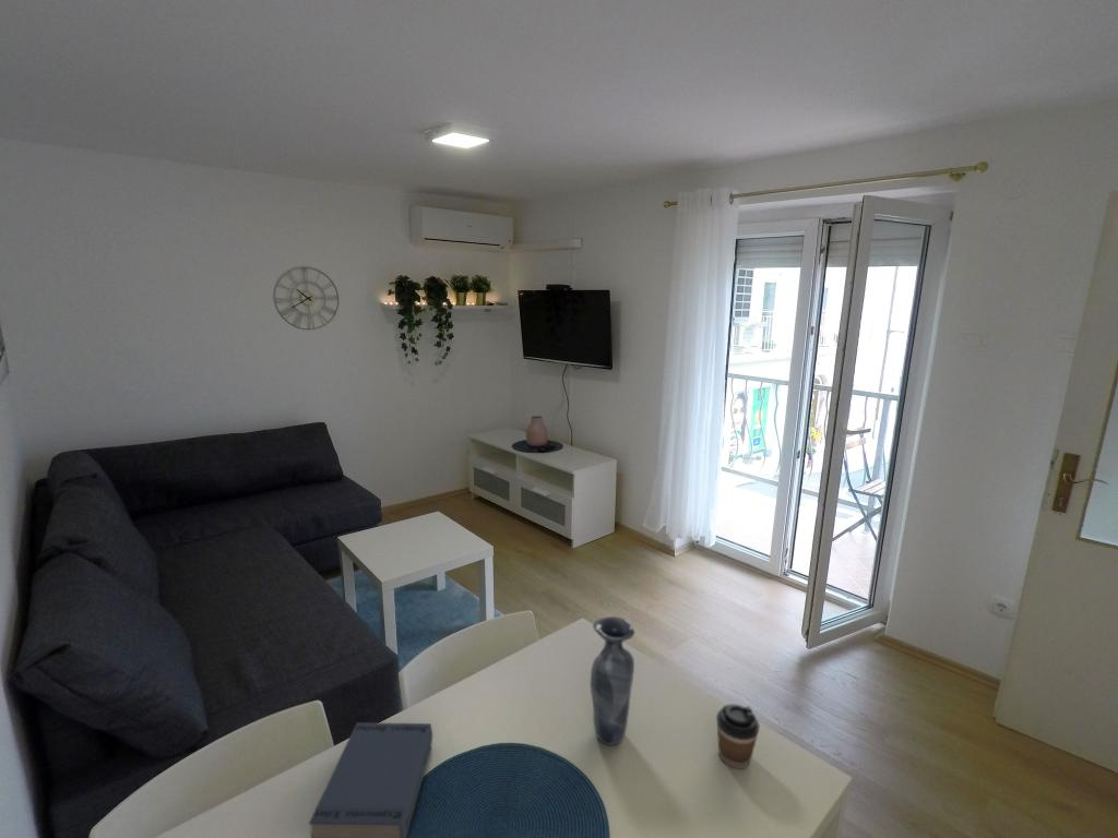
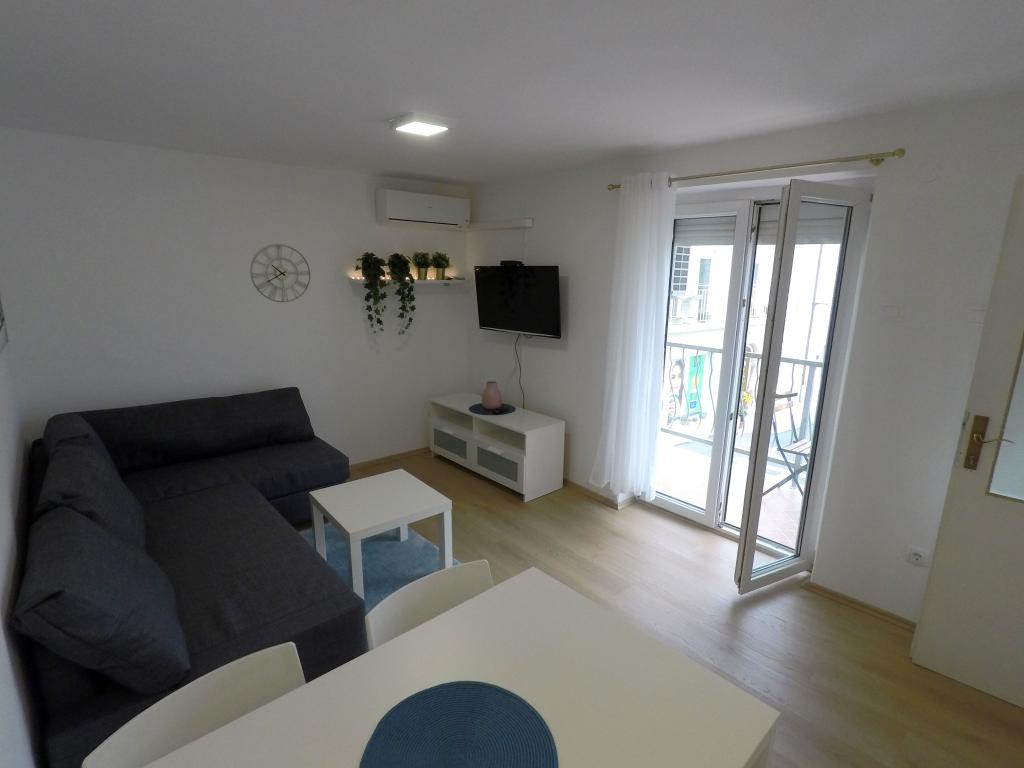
- coffee cup [715,703,761,769]
- book [308,721,433,838]
- vase [590,615,637,746]
